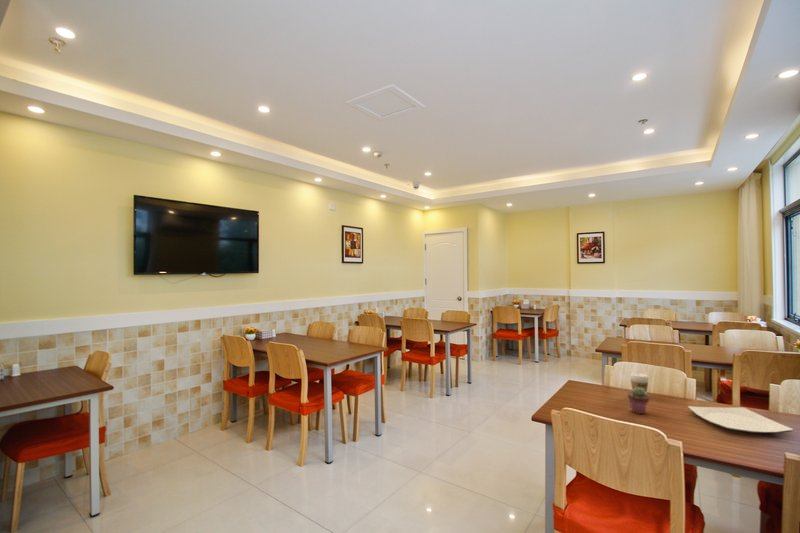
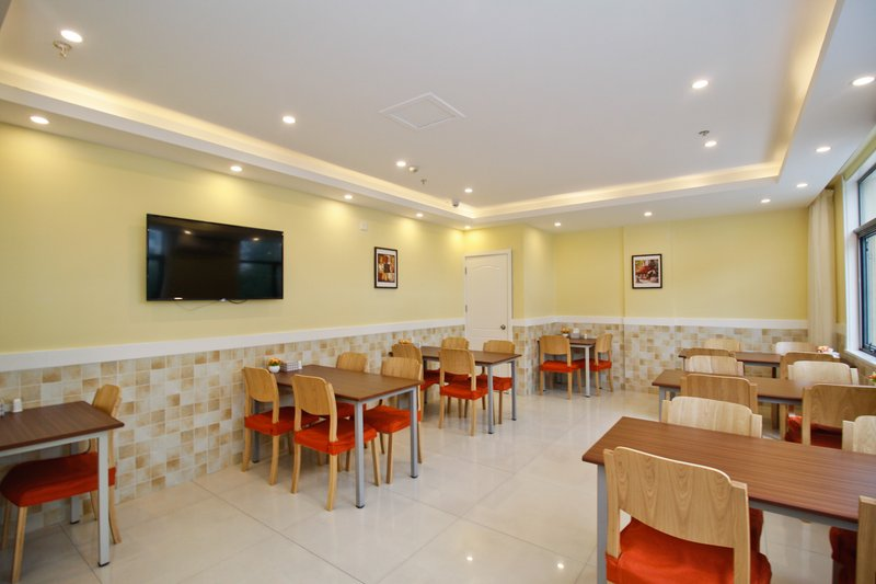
- plate [687,405,795,434]
- coffee cup [629,372,650,393]
- potted succulent [627,388,650,415]
